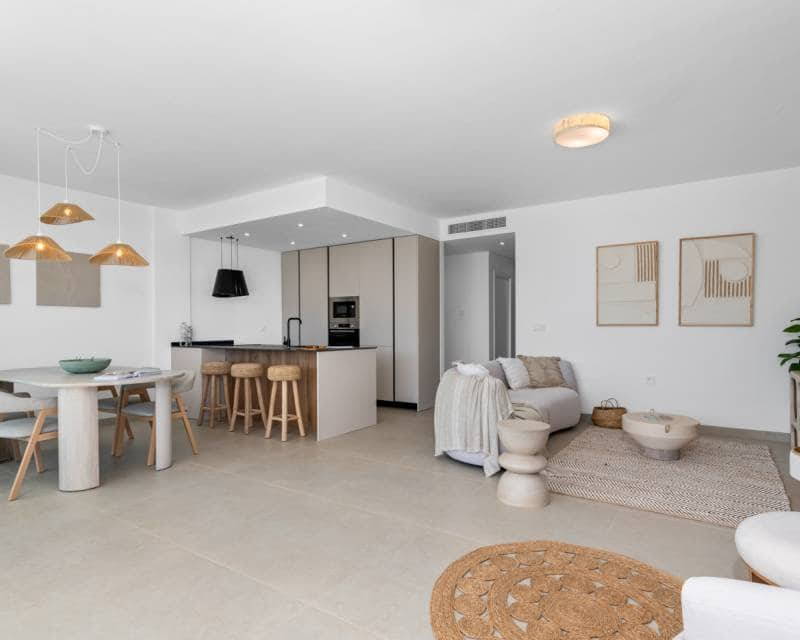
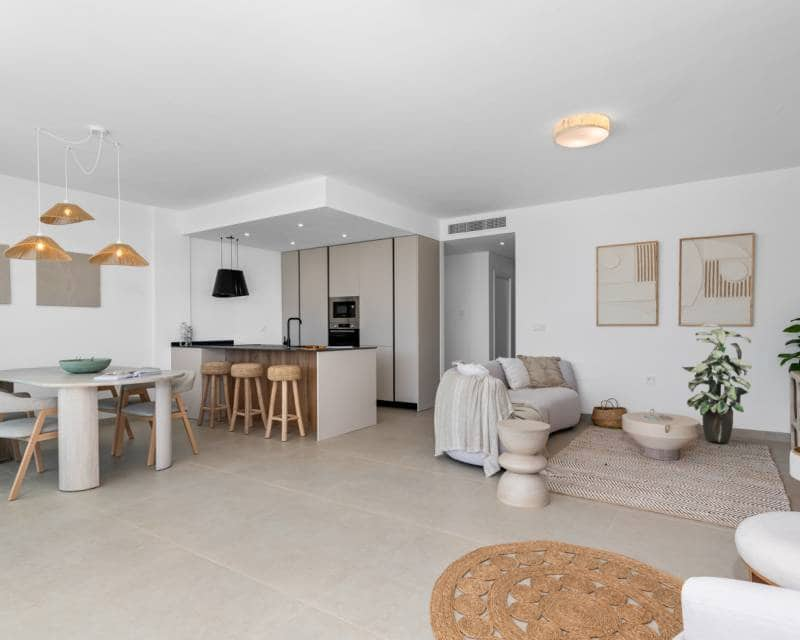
+ indoor plant [681,323,753,444]
